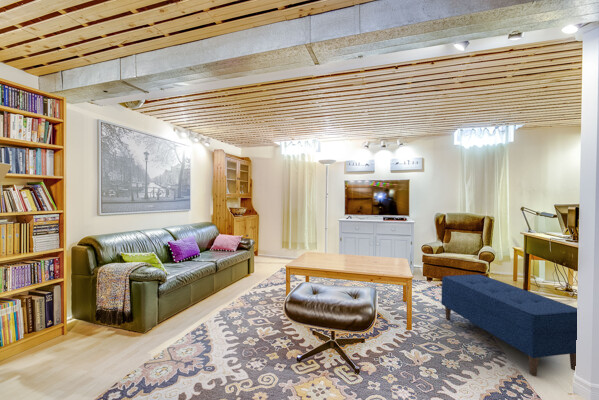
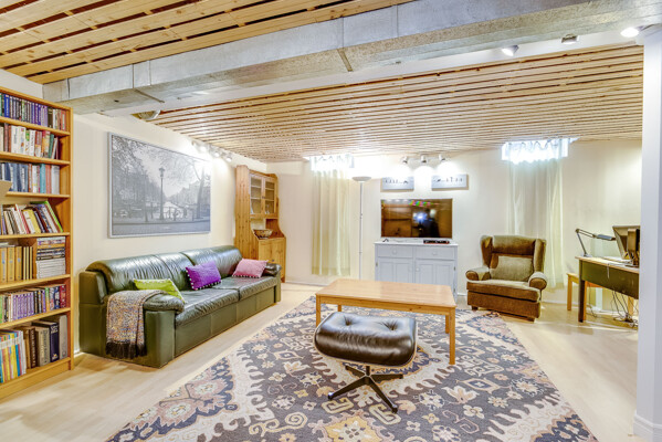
- bench [441,273,578,377]
